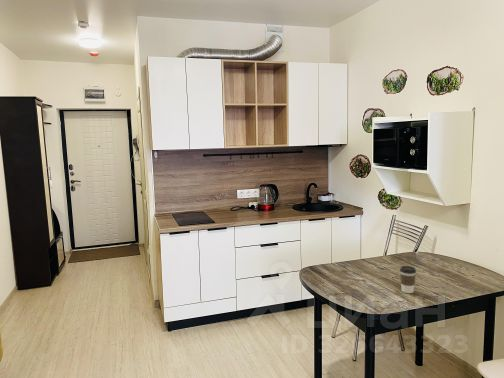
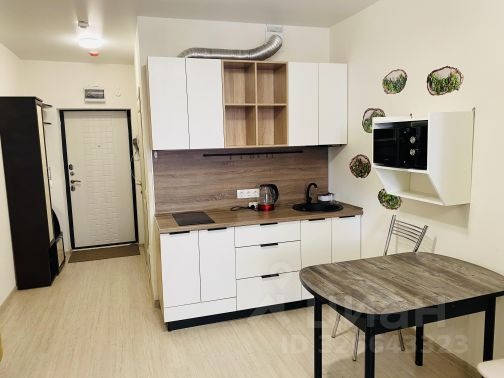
- coffee cup [399,265,417,294]
